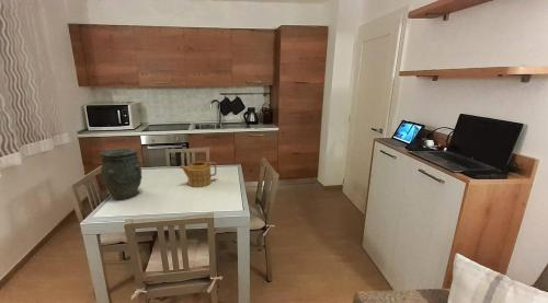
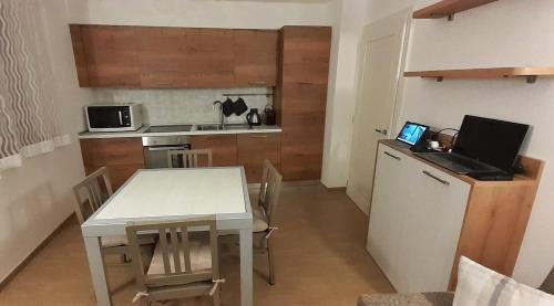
- vase [100,148,142,200]
- teapot [179,161,217,188]
